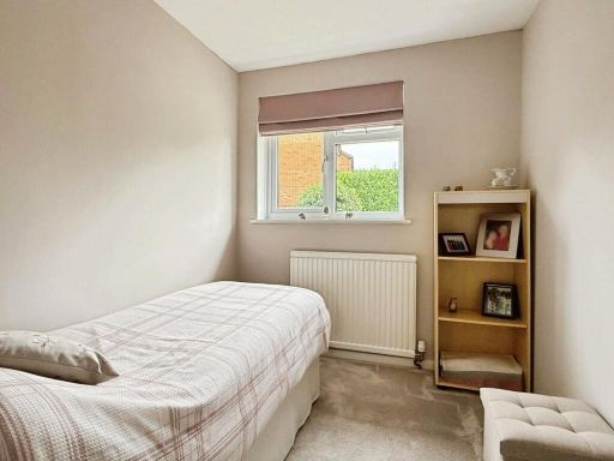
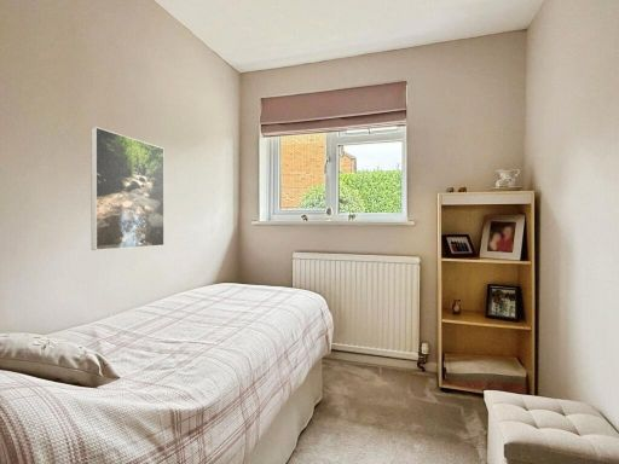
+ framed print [89,126,166,251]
